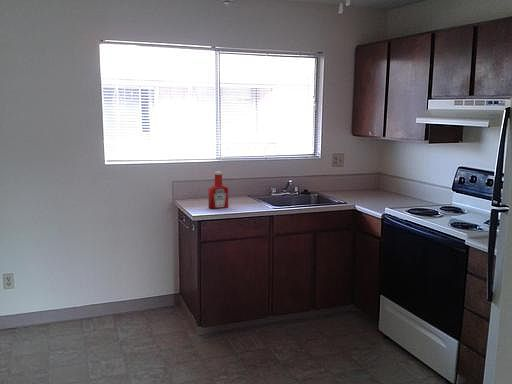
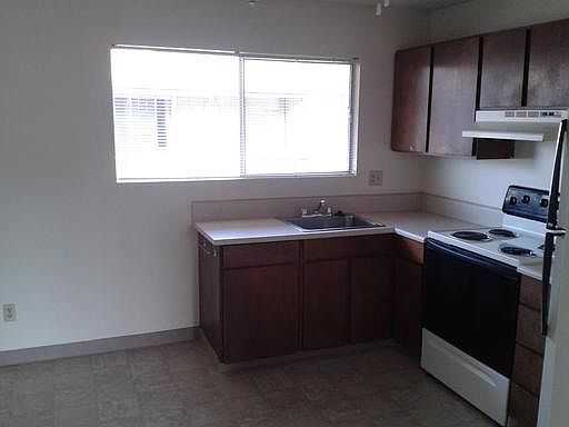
- soap bottle [207,171,229,210]
